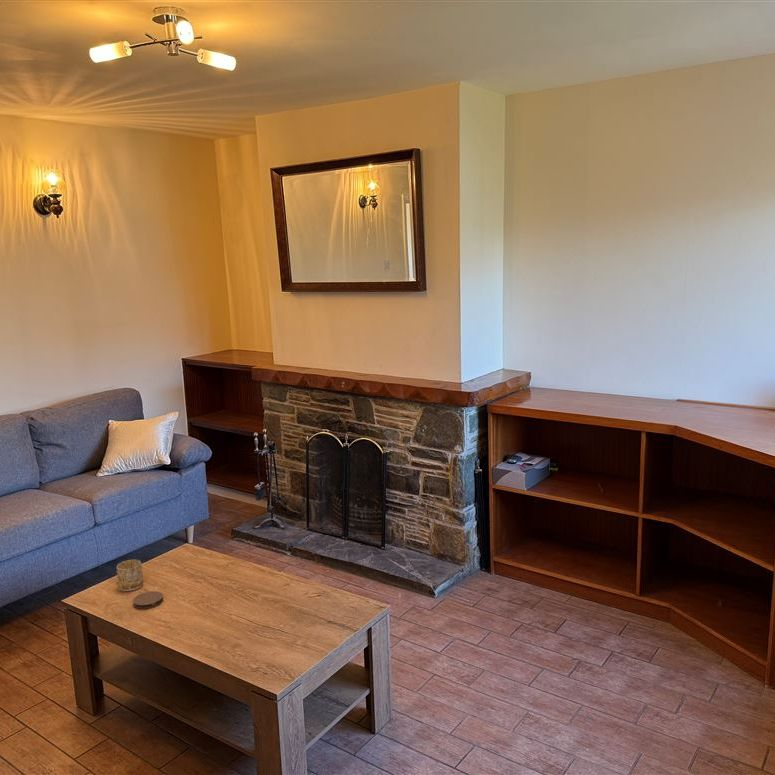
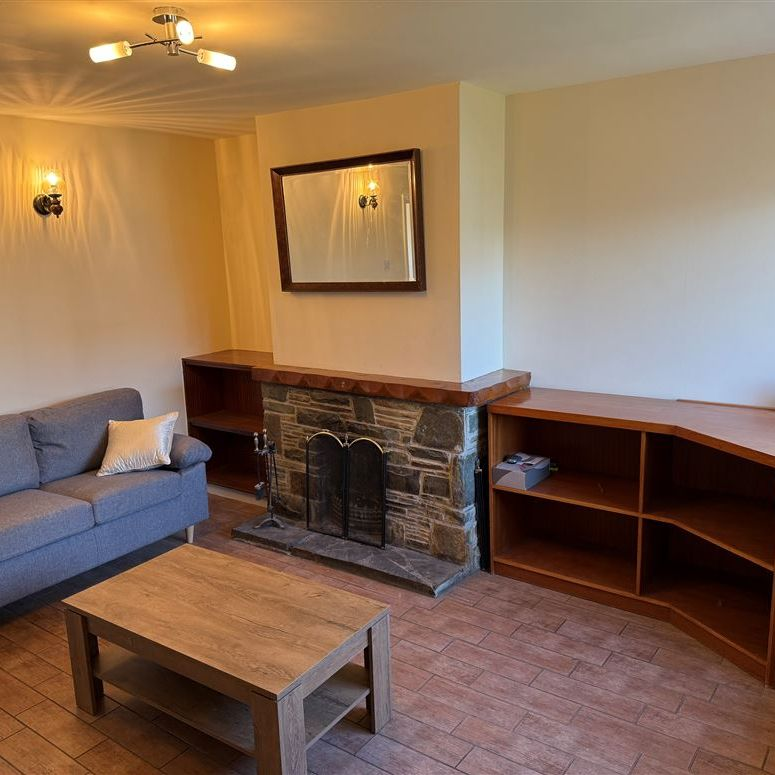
- mug [116,559,144,592]
- coaster [132,590,164,610]
